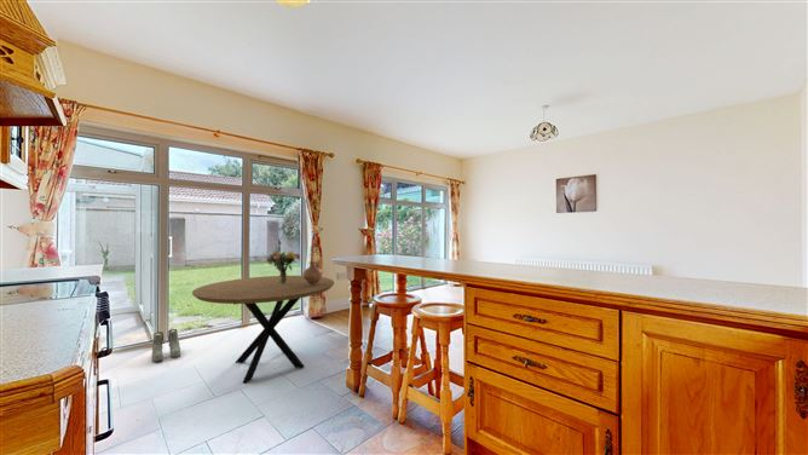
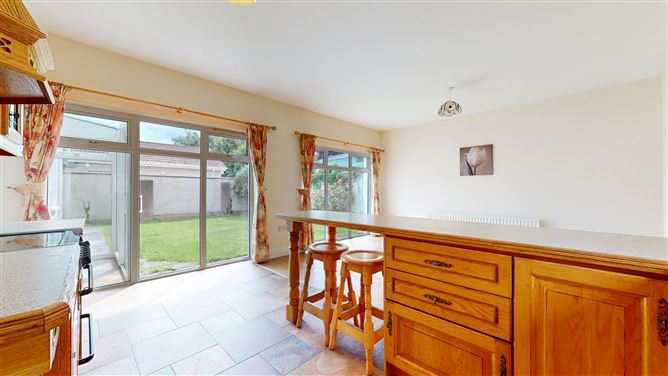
- ceramic jug [301,260,323,286]
- dining table [191,275,335,384]
- boots [150,328,181,363]
- bouquet [265,249,301,284]
